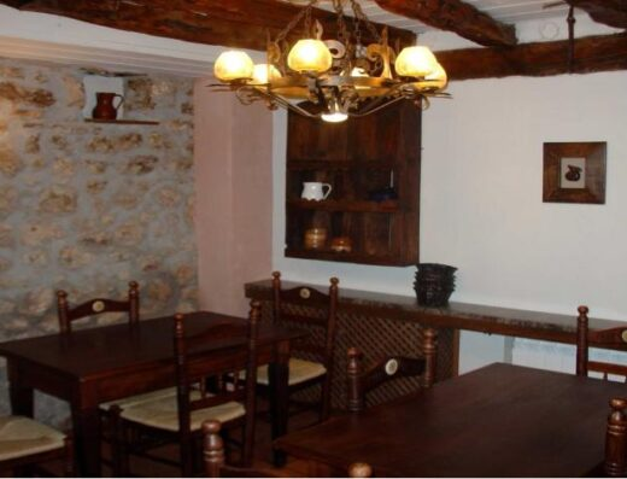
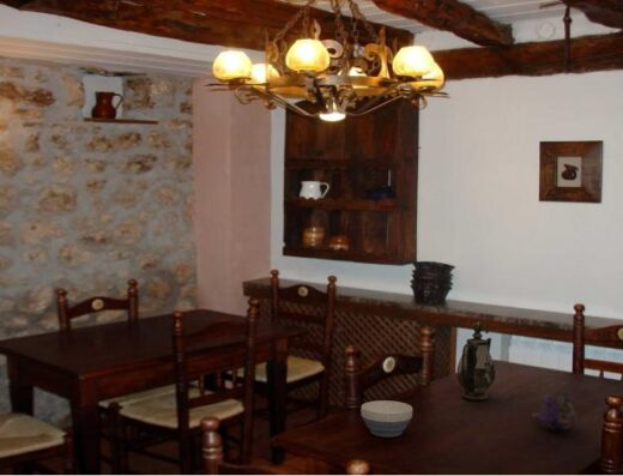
+ teapot [456,320,497,402]
+ bowl [359,399,413,439]
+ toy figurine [531,392,577,432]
